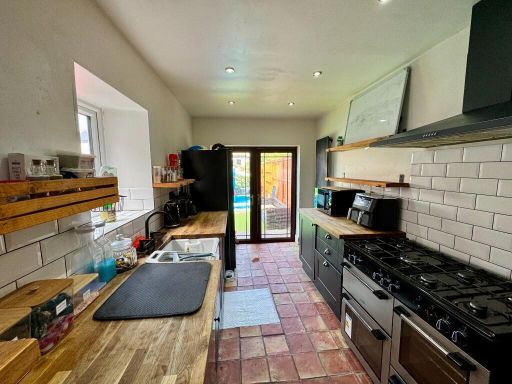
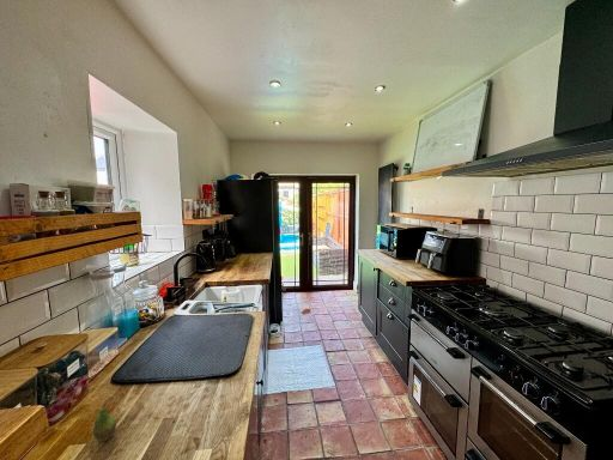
+ fruit [92,397,117,443]
